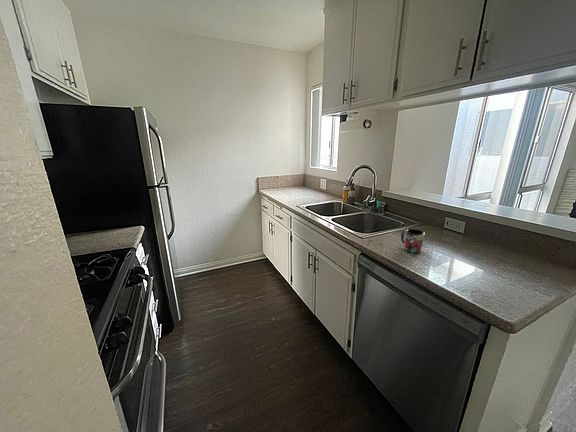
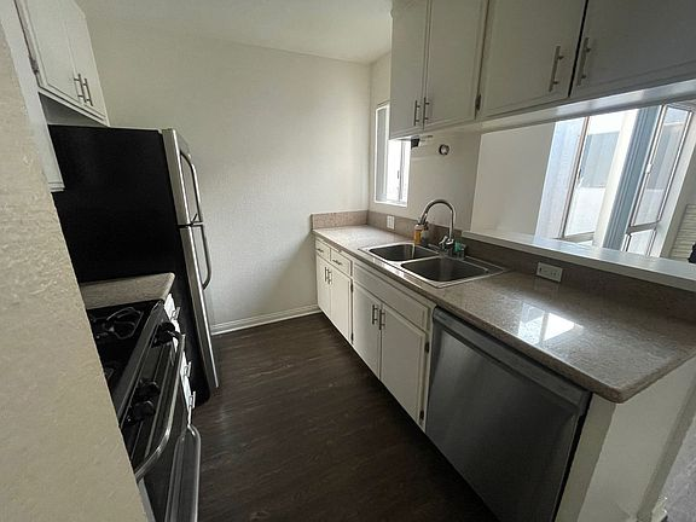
- mug [400,228,426,254]
